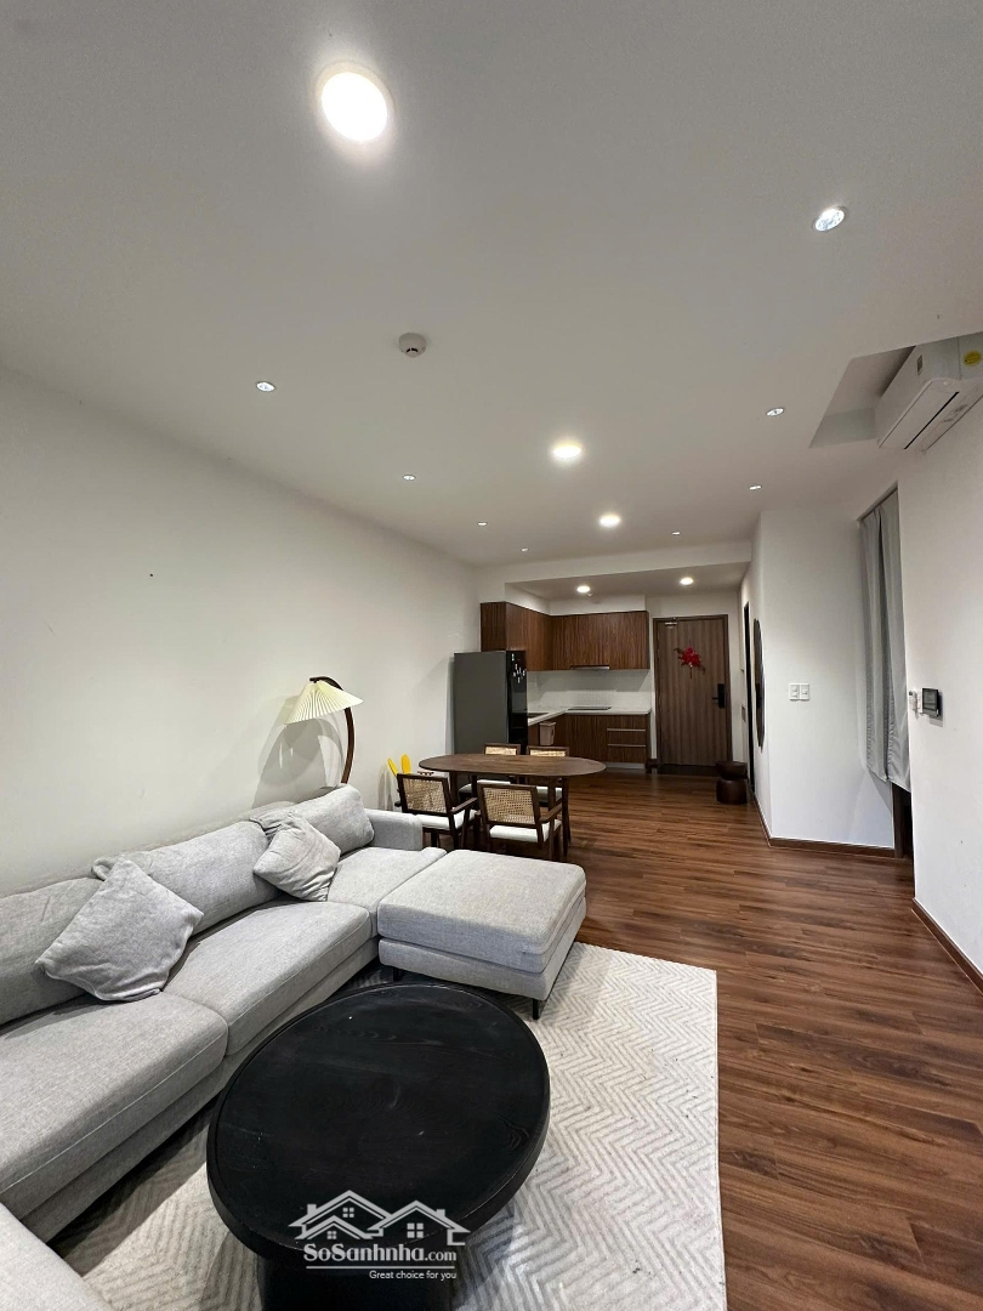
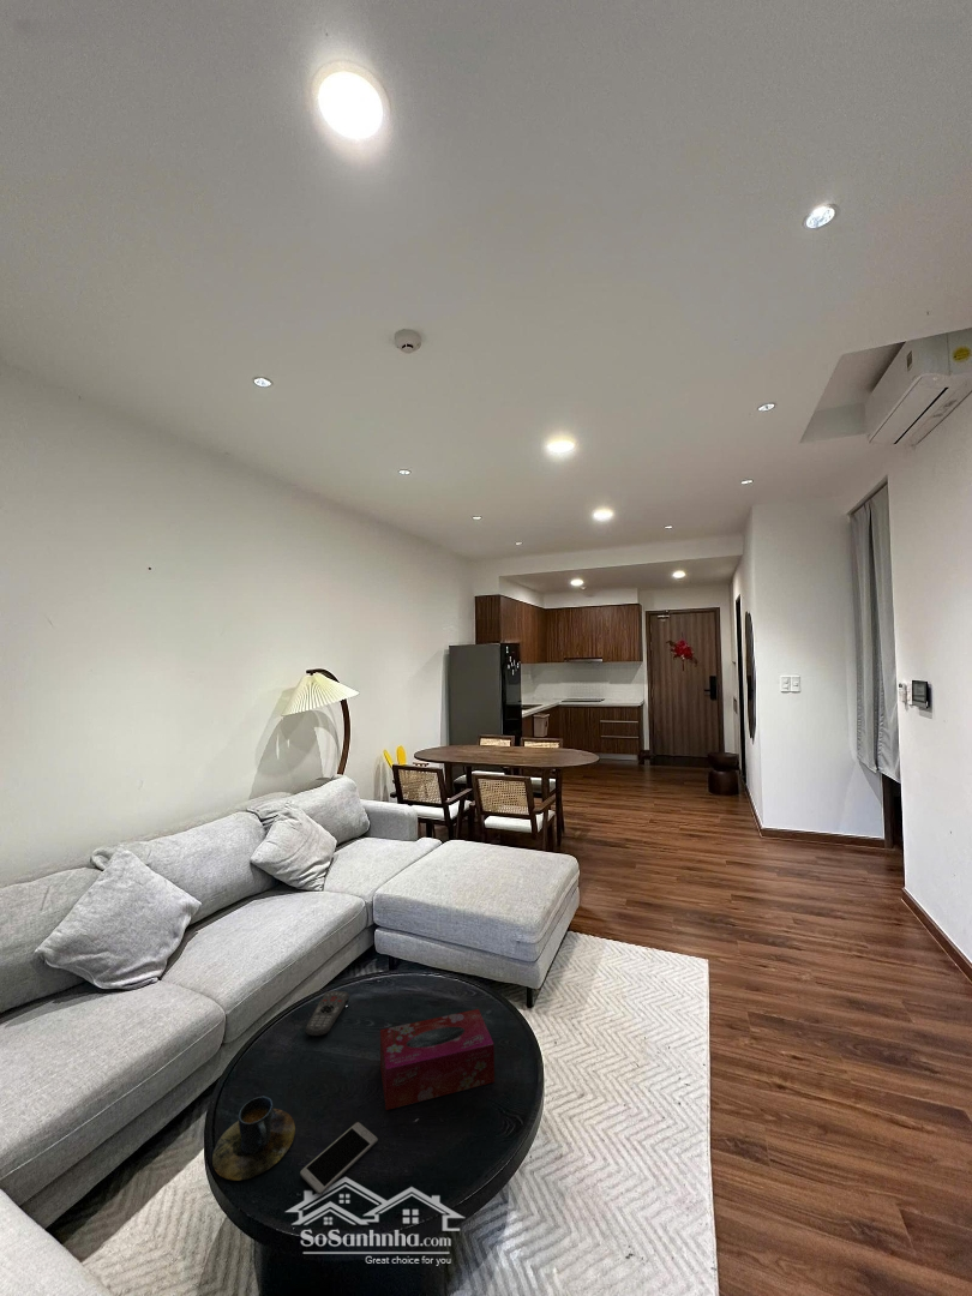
+ remote control [305,990,350,1038]
+ tissue box [379,1008,496,1111]
+ cup [211,1094,296,1181]
+ cell phone [299,1121,379,1196]
